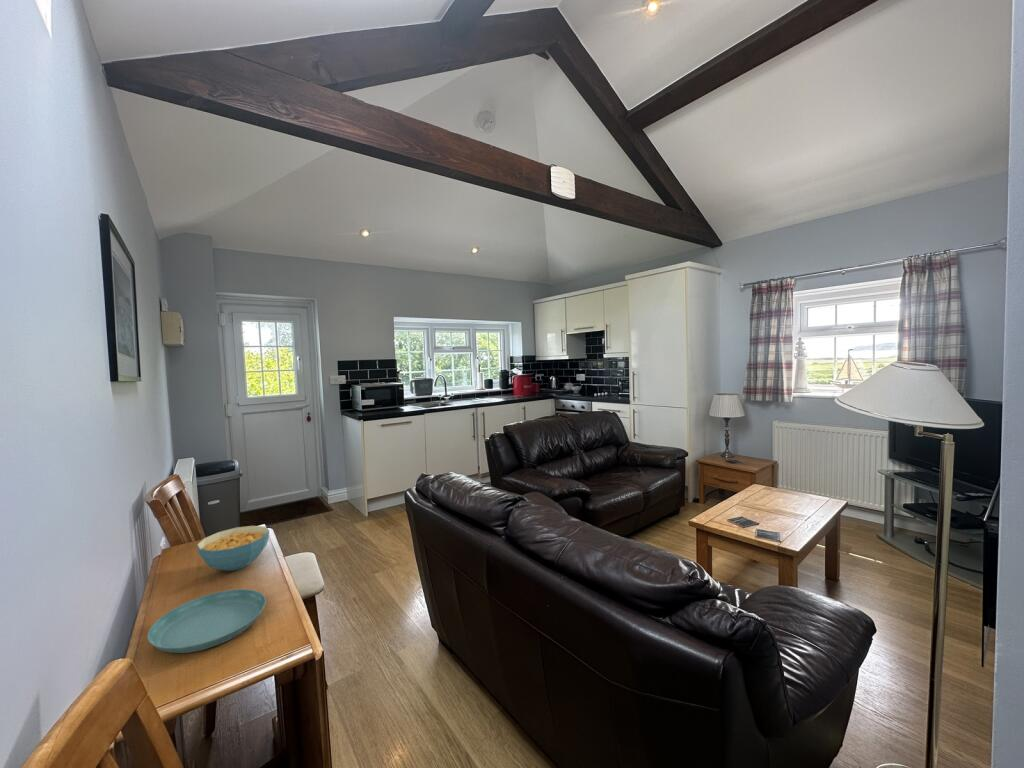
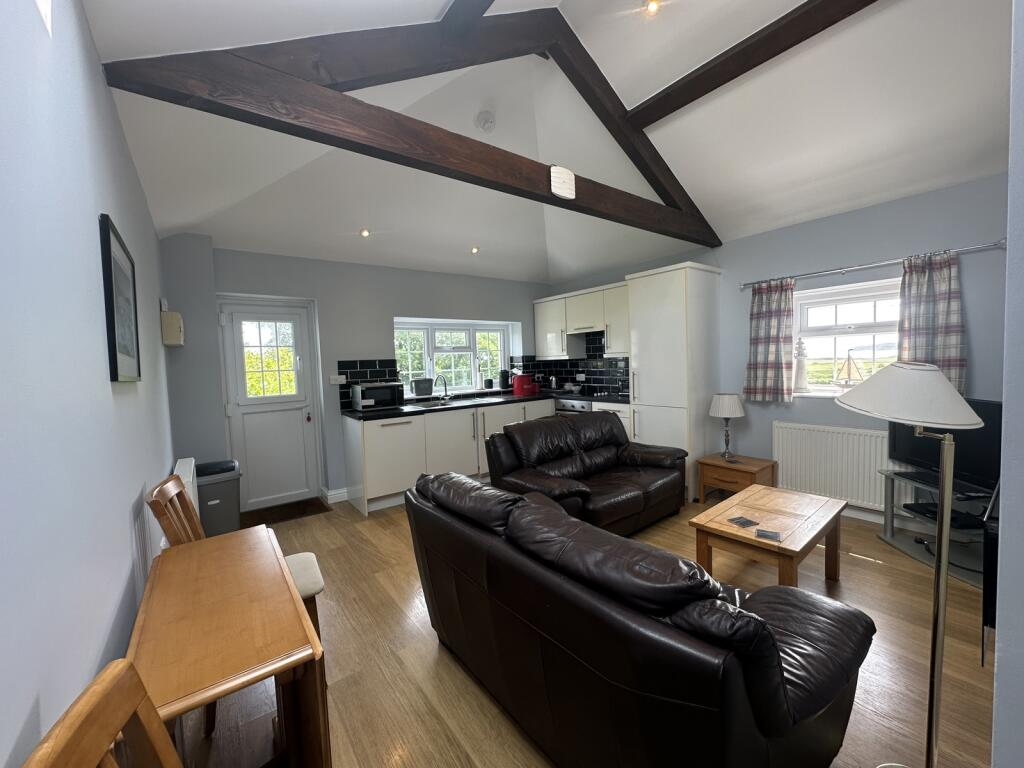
- cereal bowl [196,525,270,572]
- saucer [147,588,267,654]
